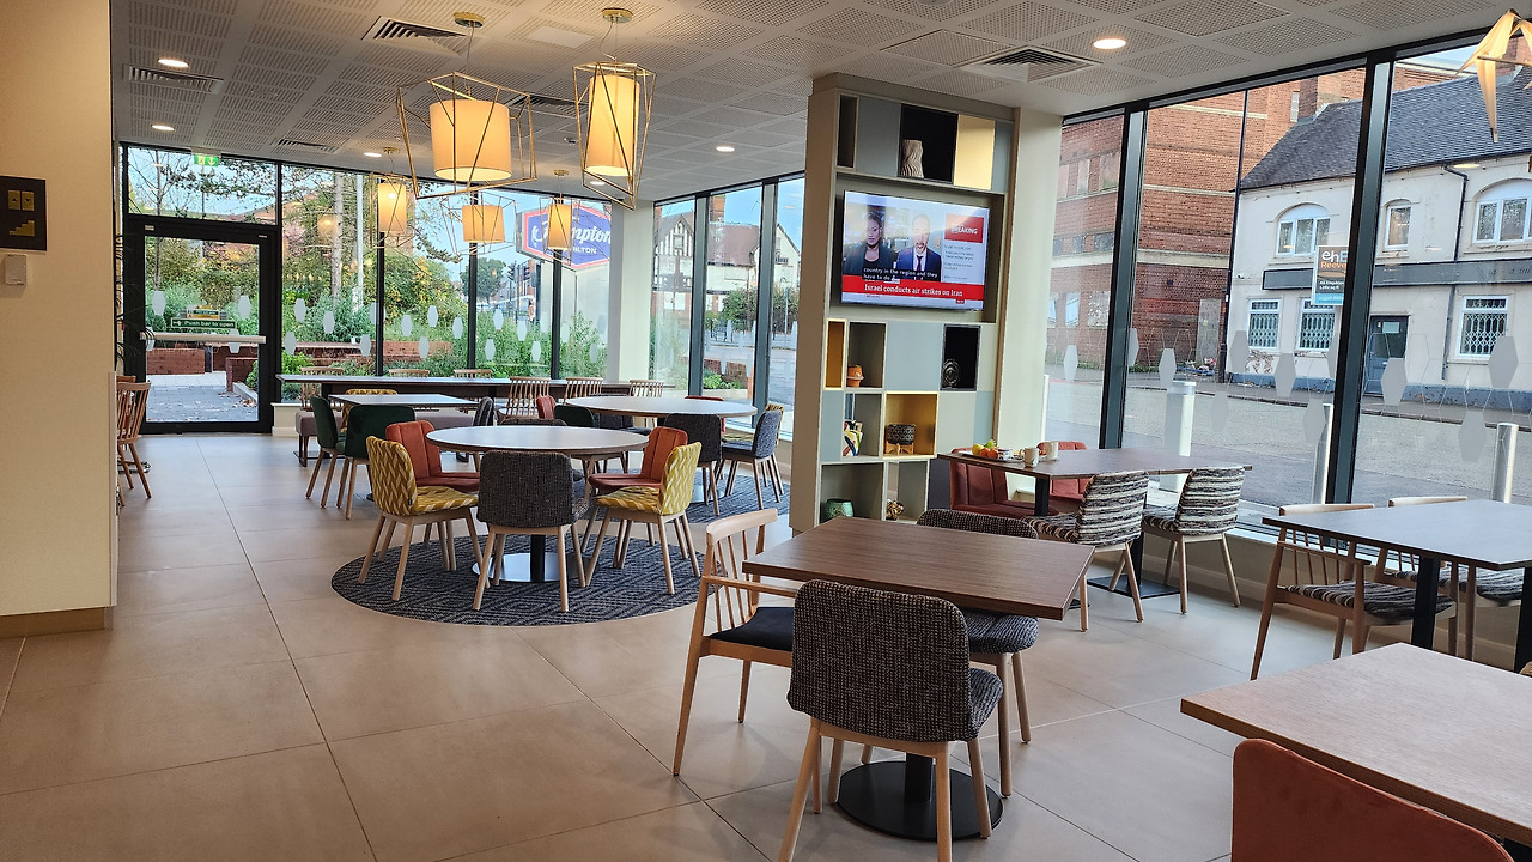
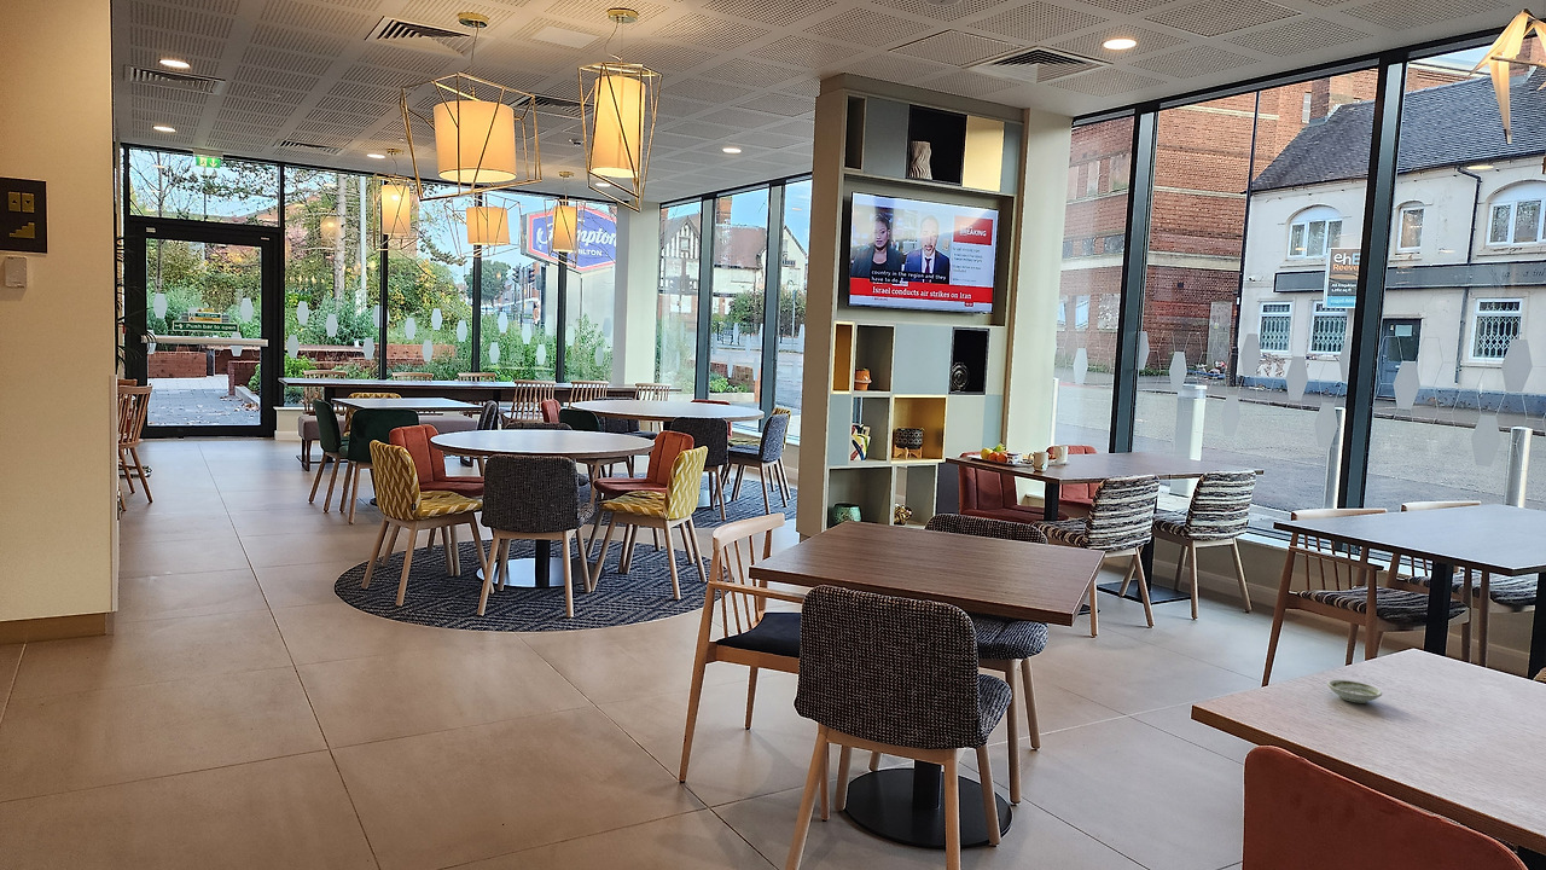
+ saucer [1326,679,1383,704]
